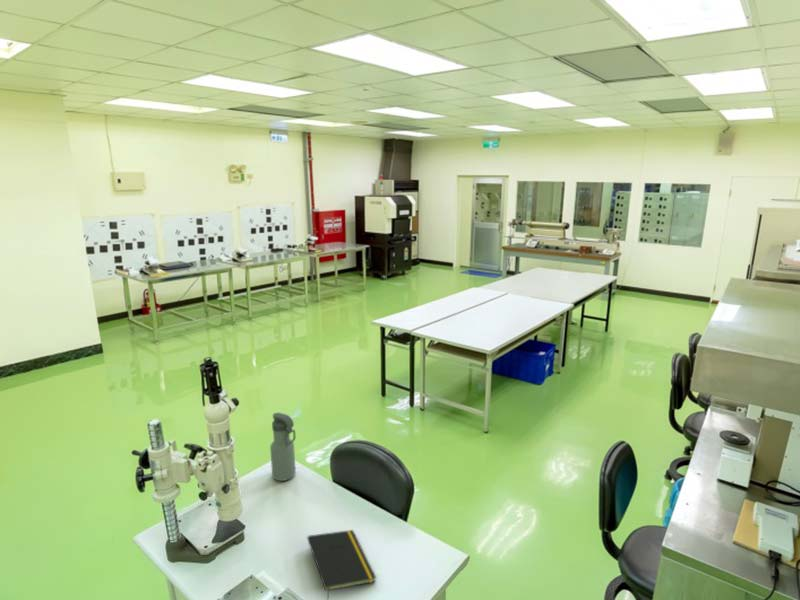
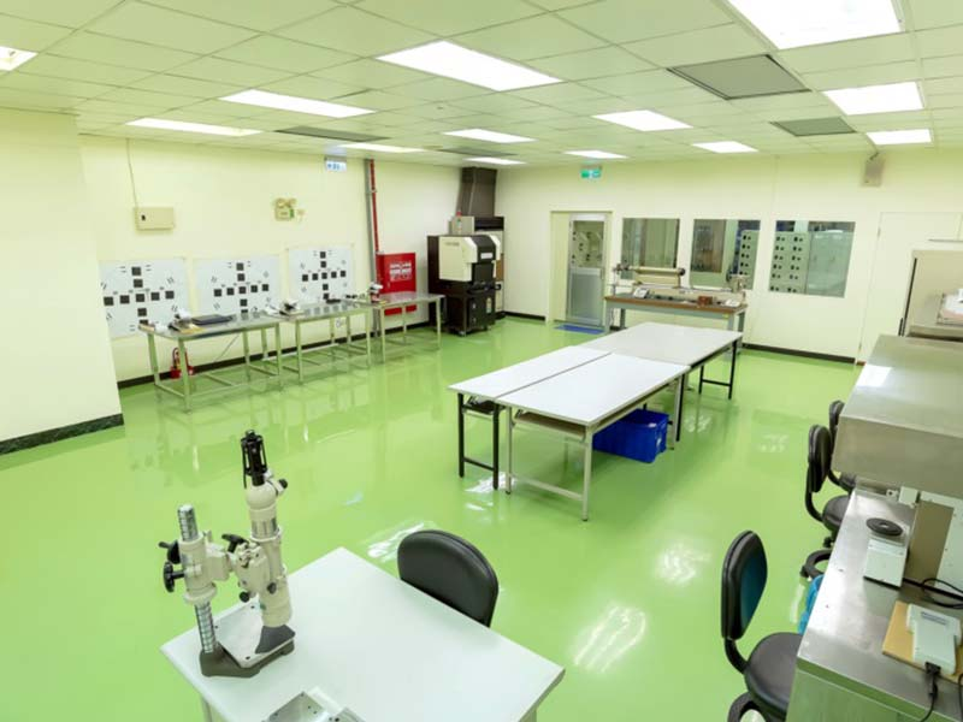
- water bottle [269,412,297,482]
- notepad [306,529,377,600]
